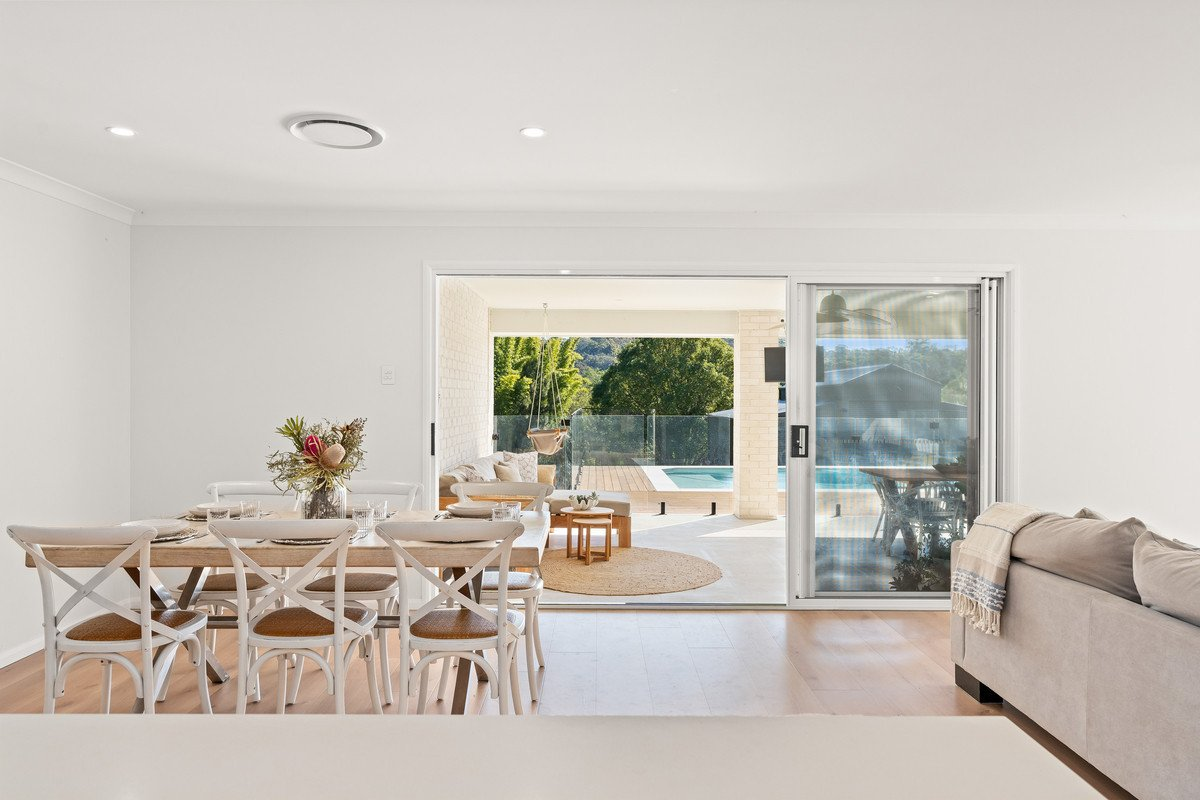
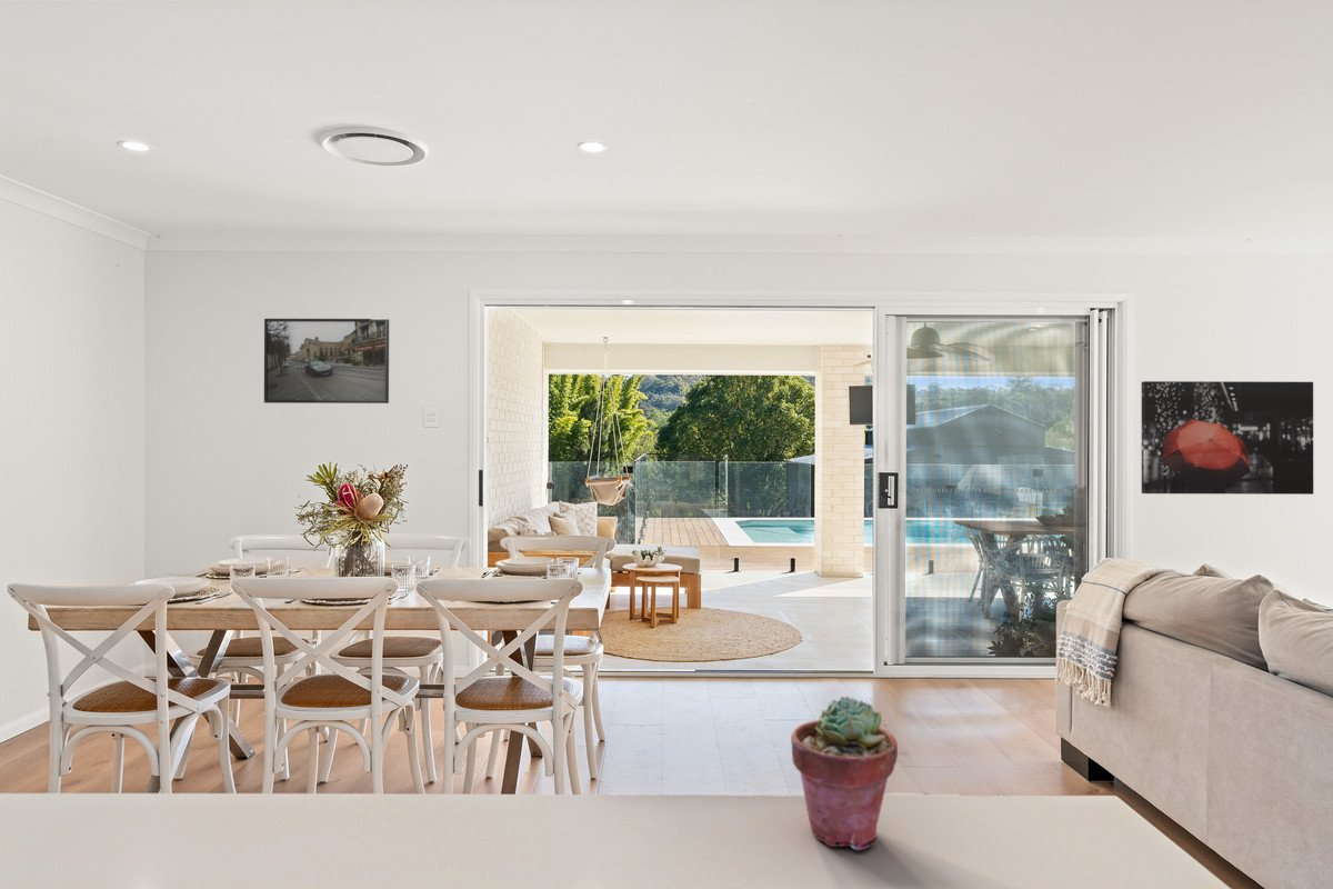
+ potted succulent [790,695,899,851]
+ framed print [263,318,390,404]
+ wall art [1141,380,1314,496]
